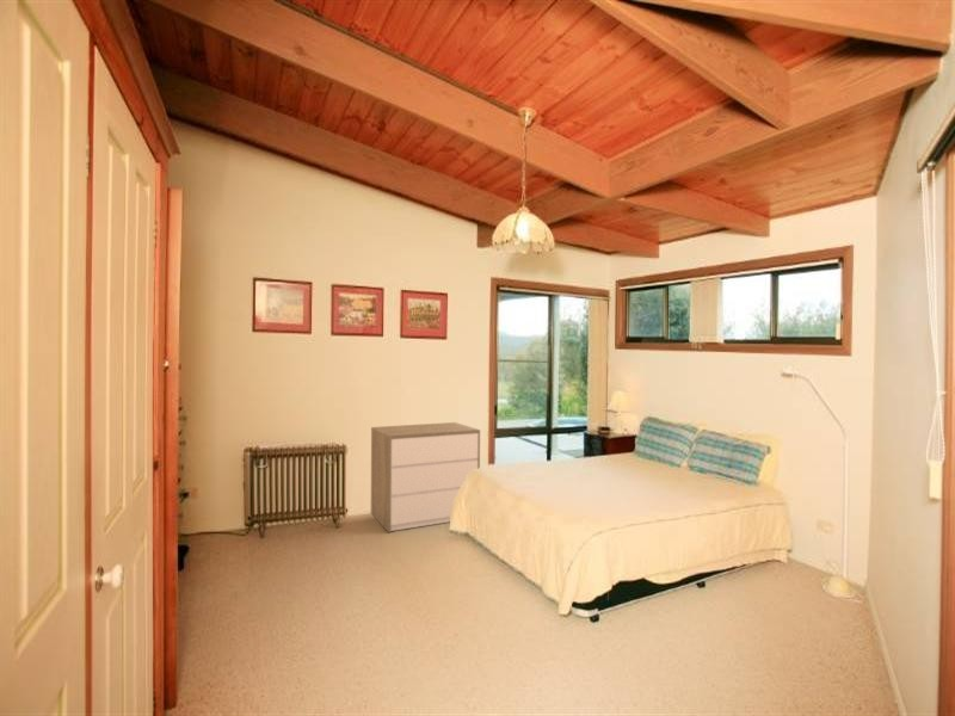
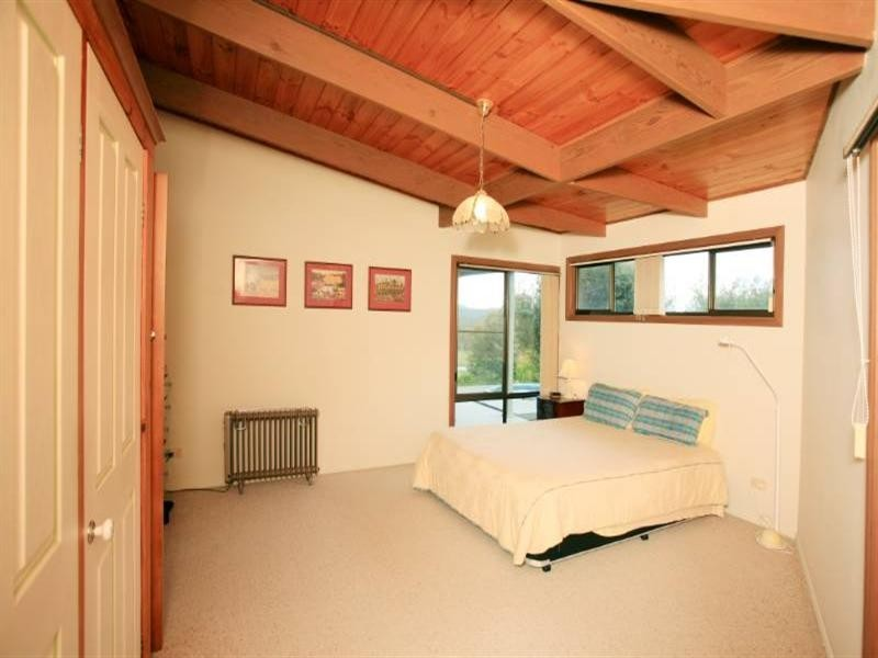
- dresser [370,421,481,533]
